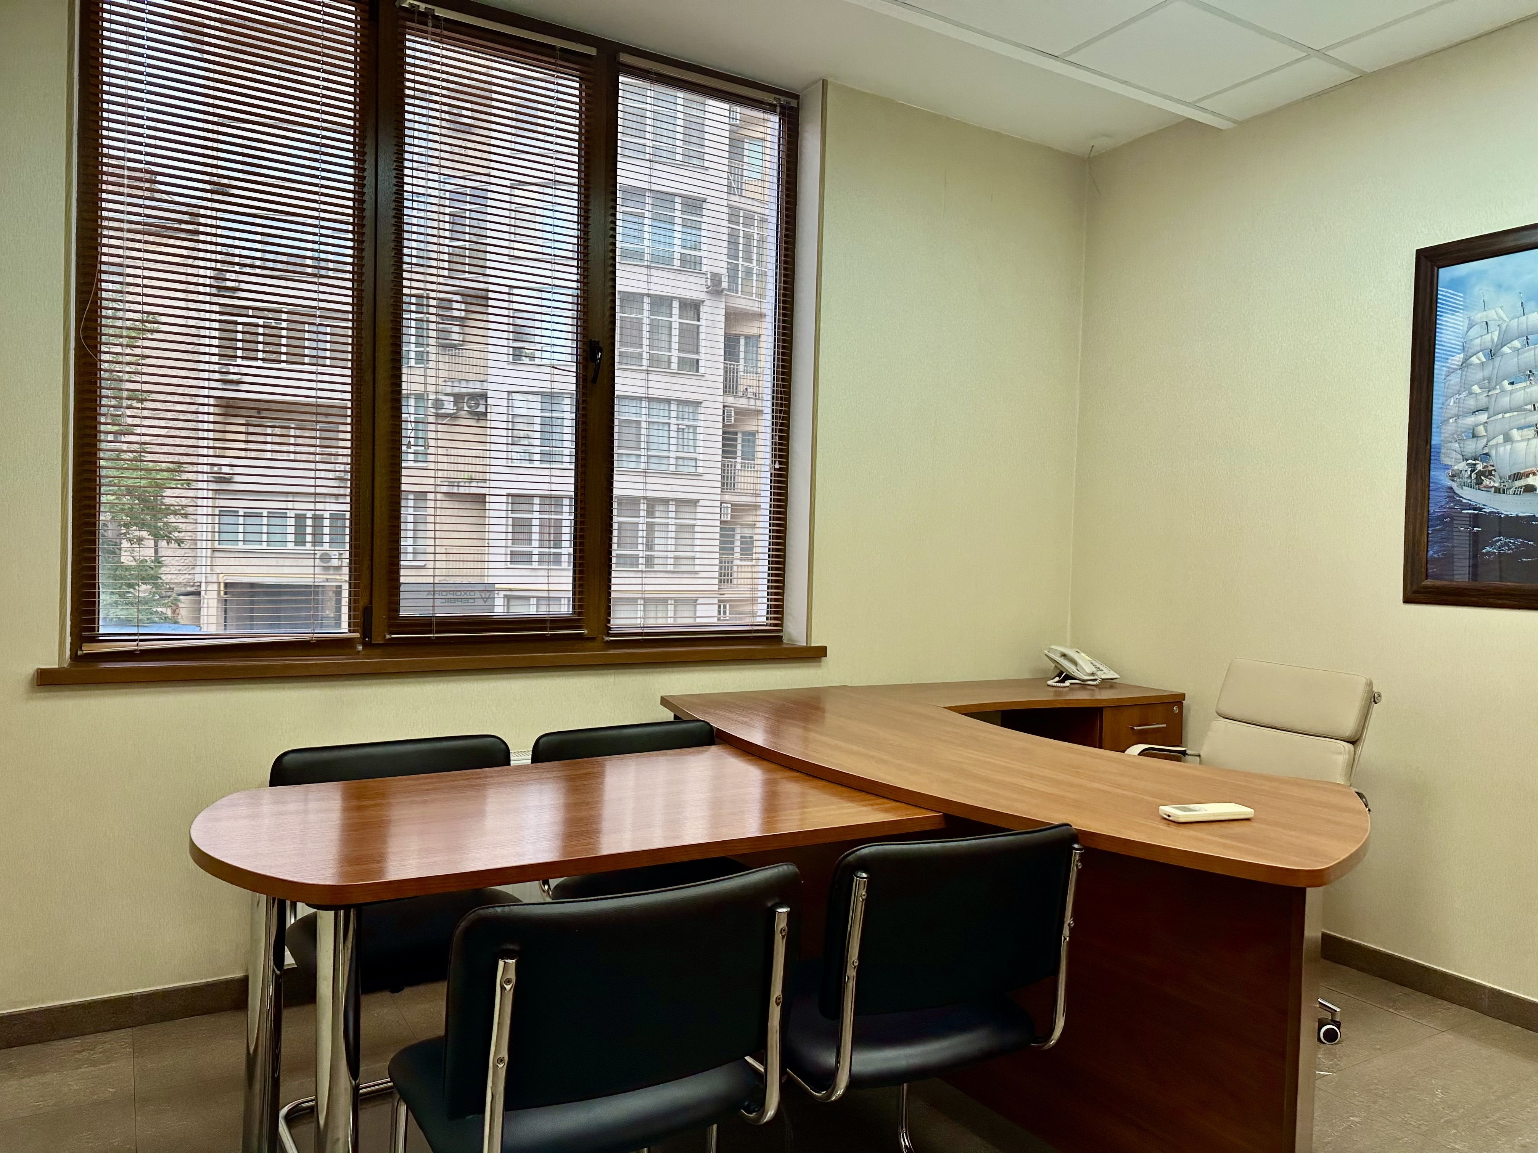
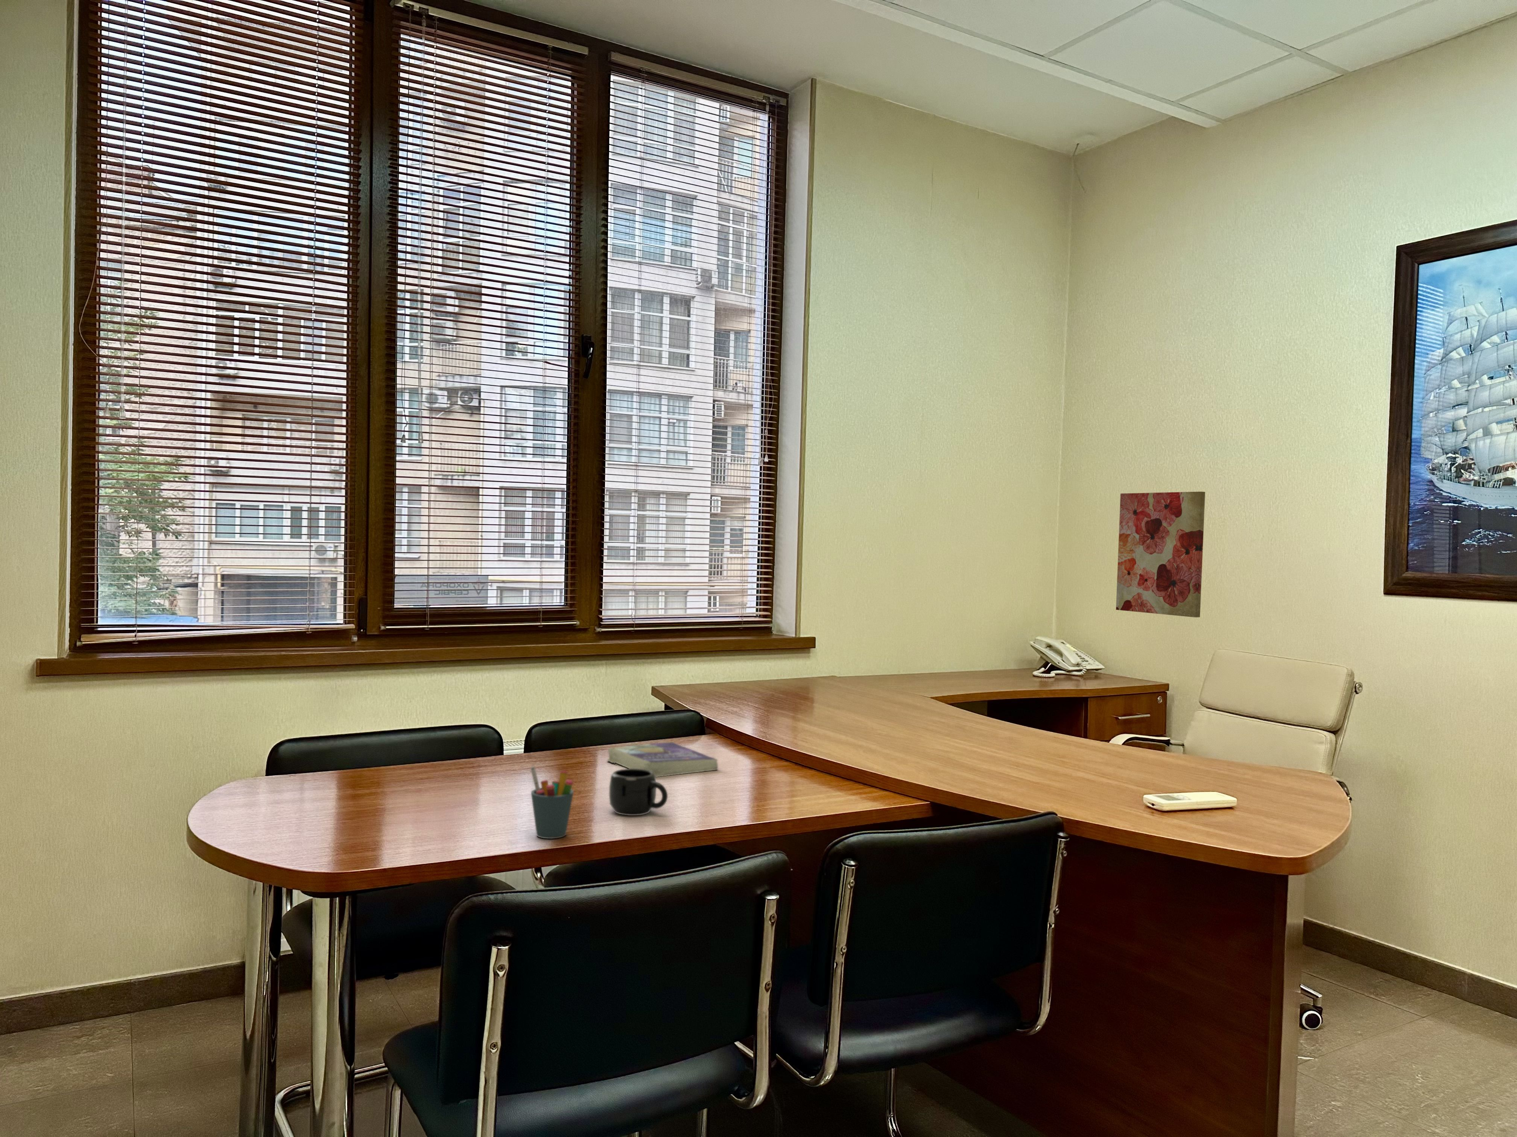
+ book [606,742,719,778]
+ mug [609,768,668,816]
+ pen holder [530,766,573,840]
+ wall art [1116,491,1205,617]
